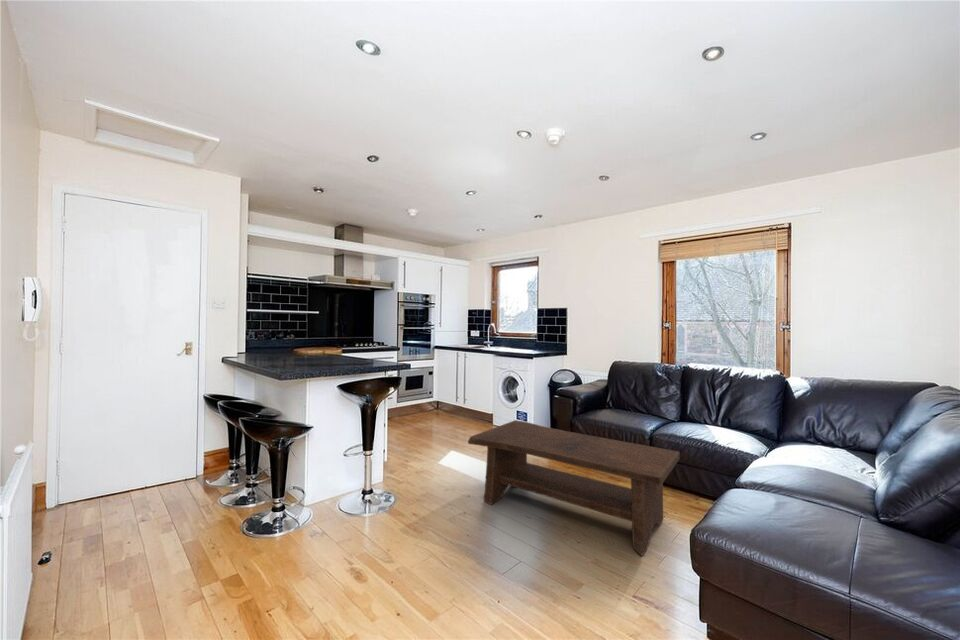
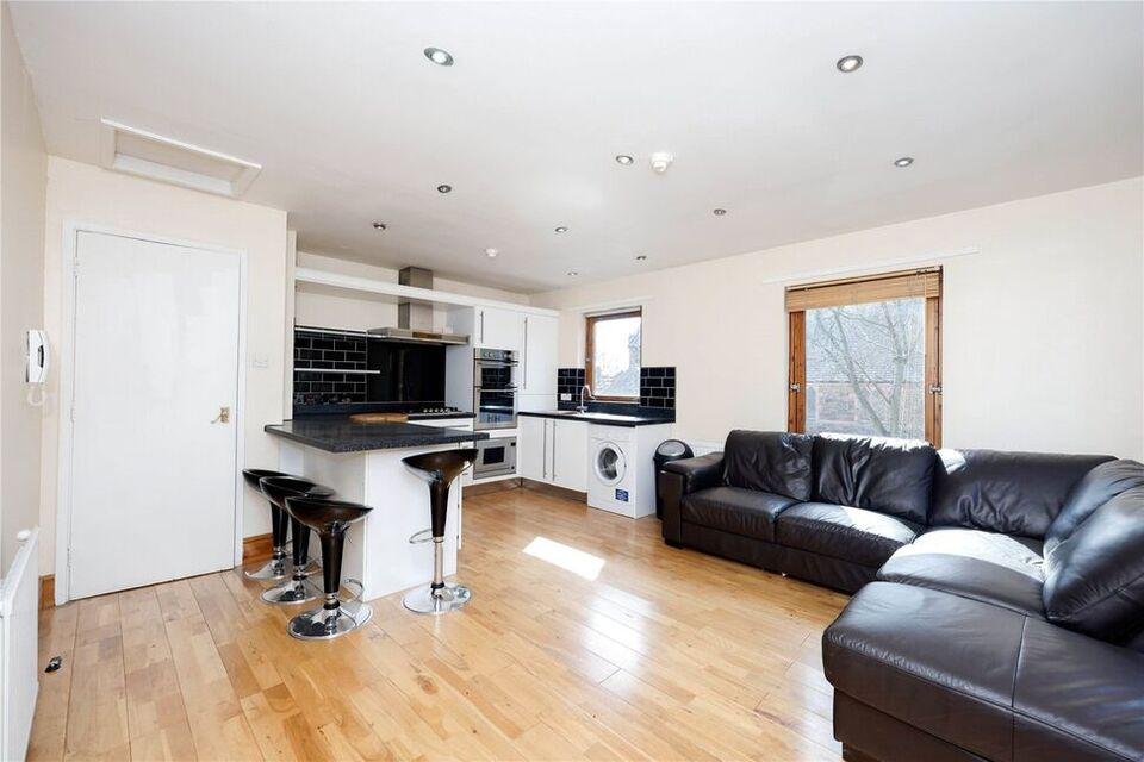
- coffee table [467,419,681,557]
